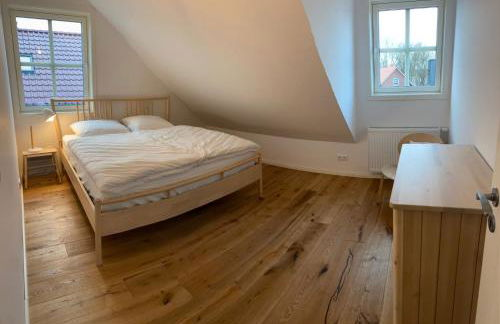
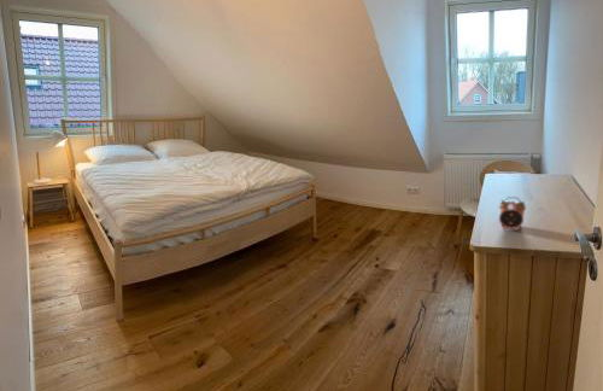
+ alarm clock [498,196,527,230]
